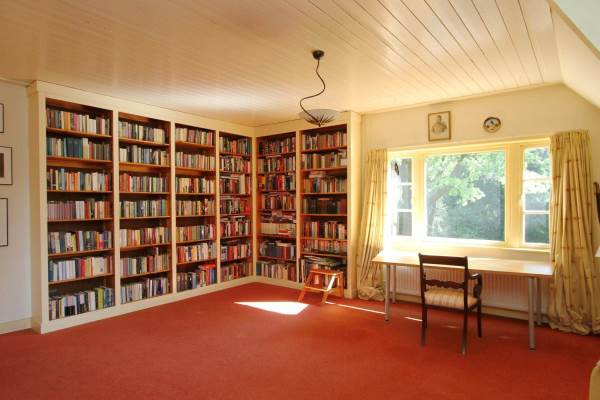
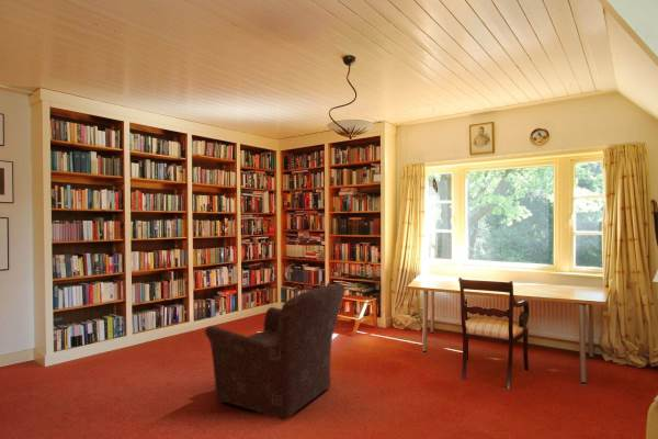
+ armchair [204,283,345,421]
